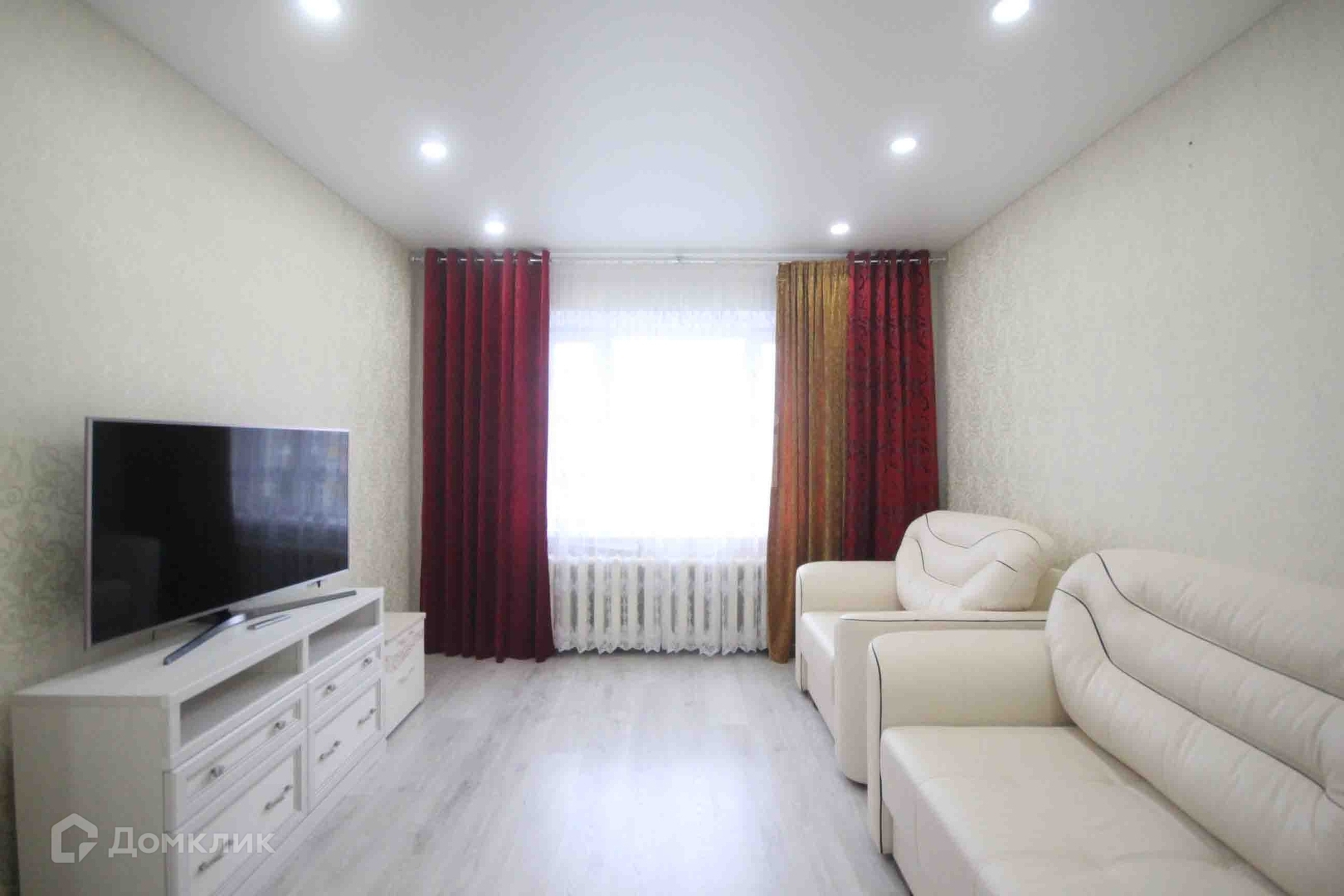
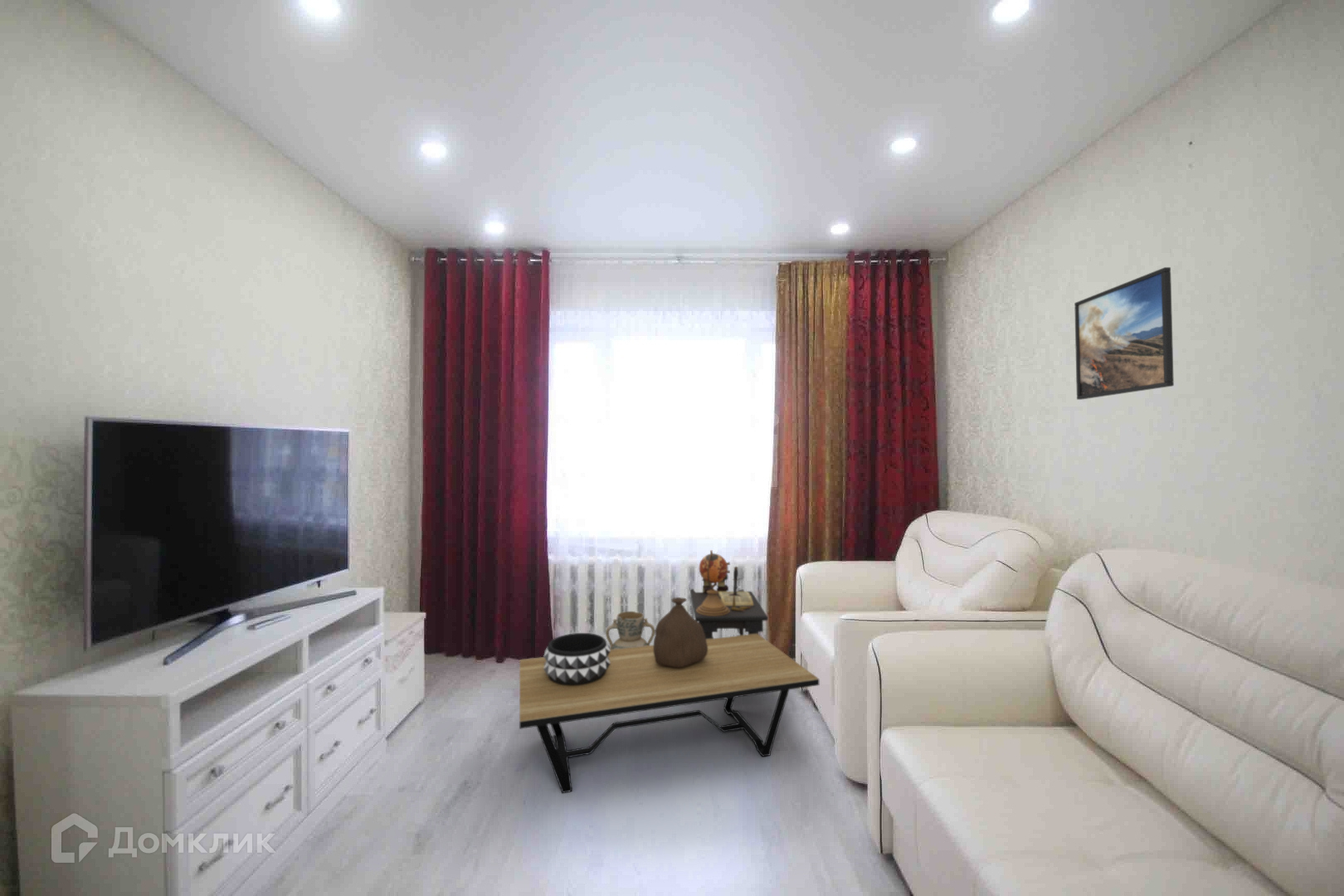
+ side table [689,549,769,640]
+ ceramic jug [605,611,655,650]
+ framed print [1074,266,1175,401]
+ bag [653,597,708,668]
+ decorative bowl [543,632,611,685]
+ coffee table [519,633,820,794]
